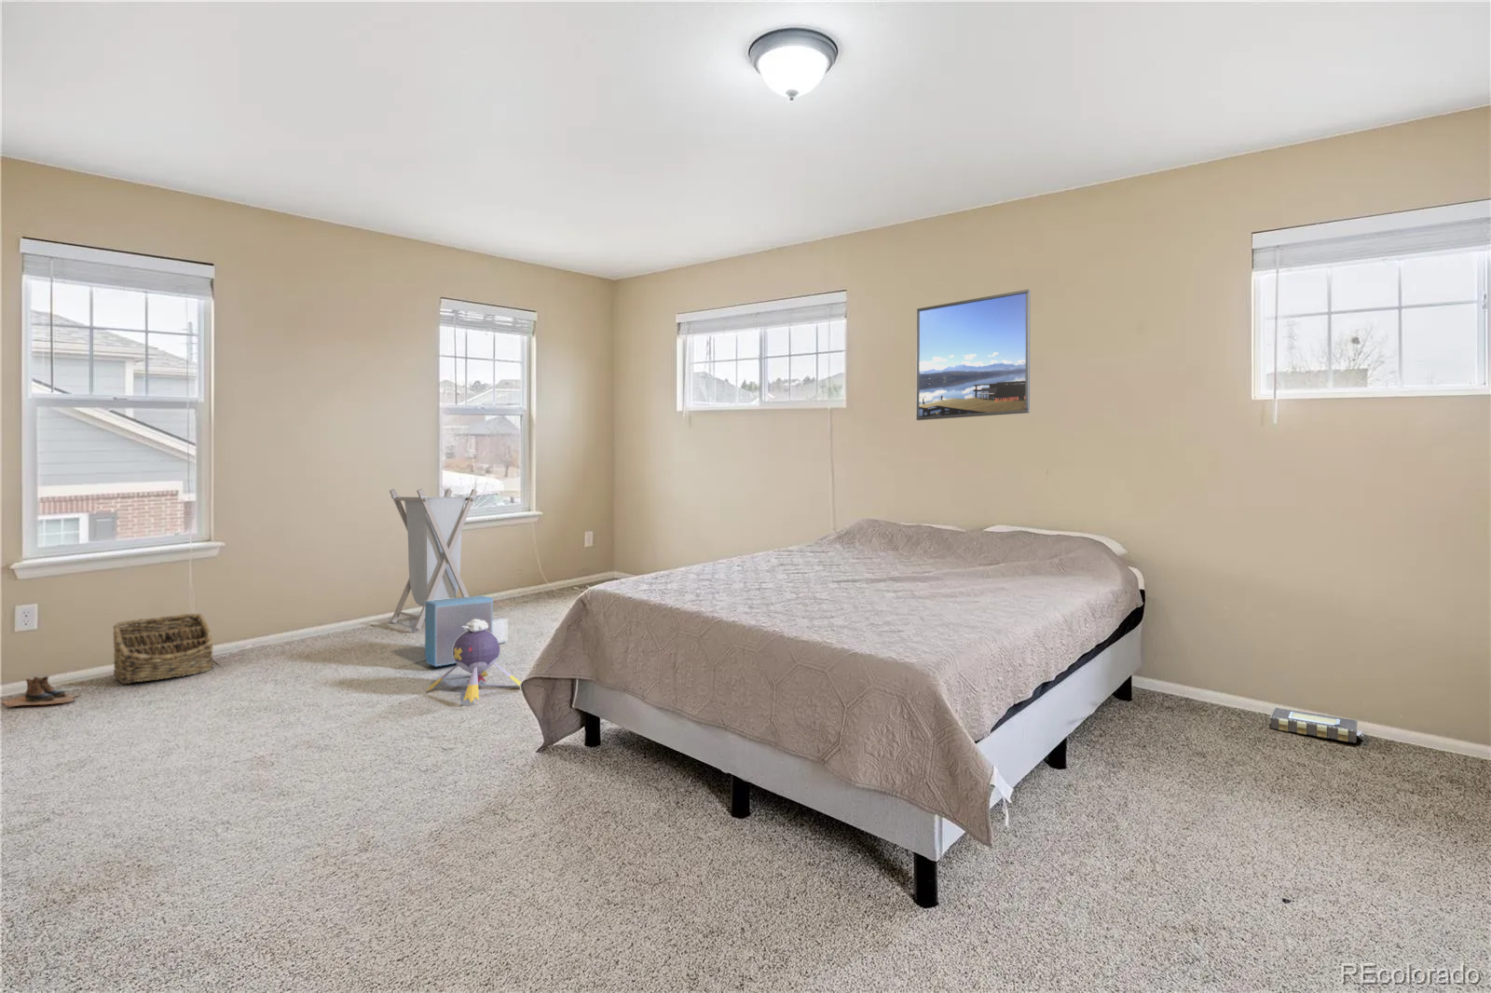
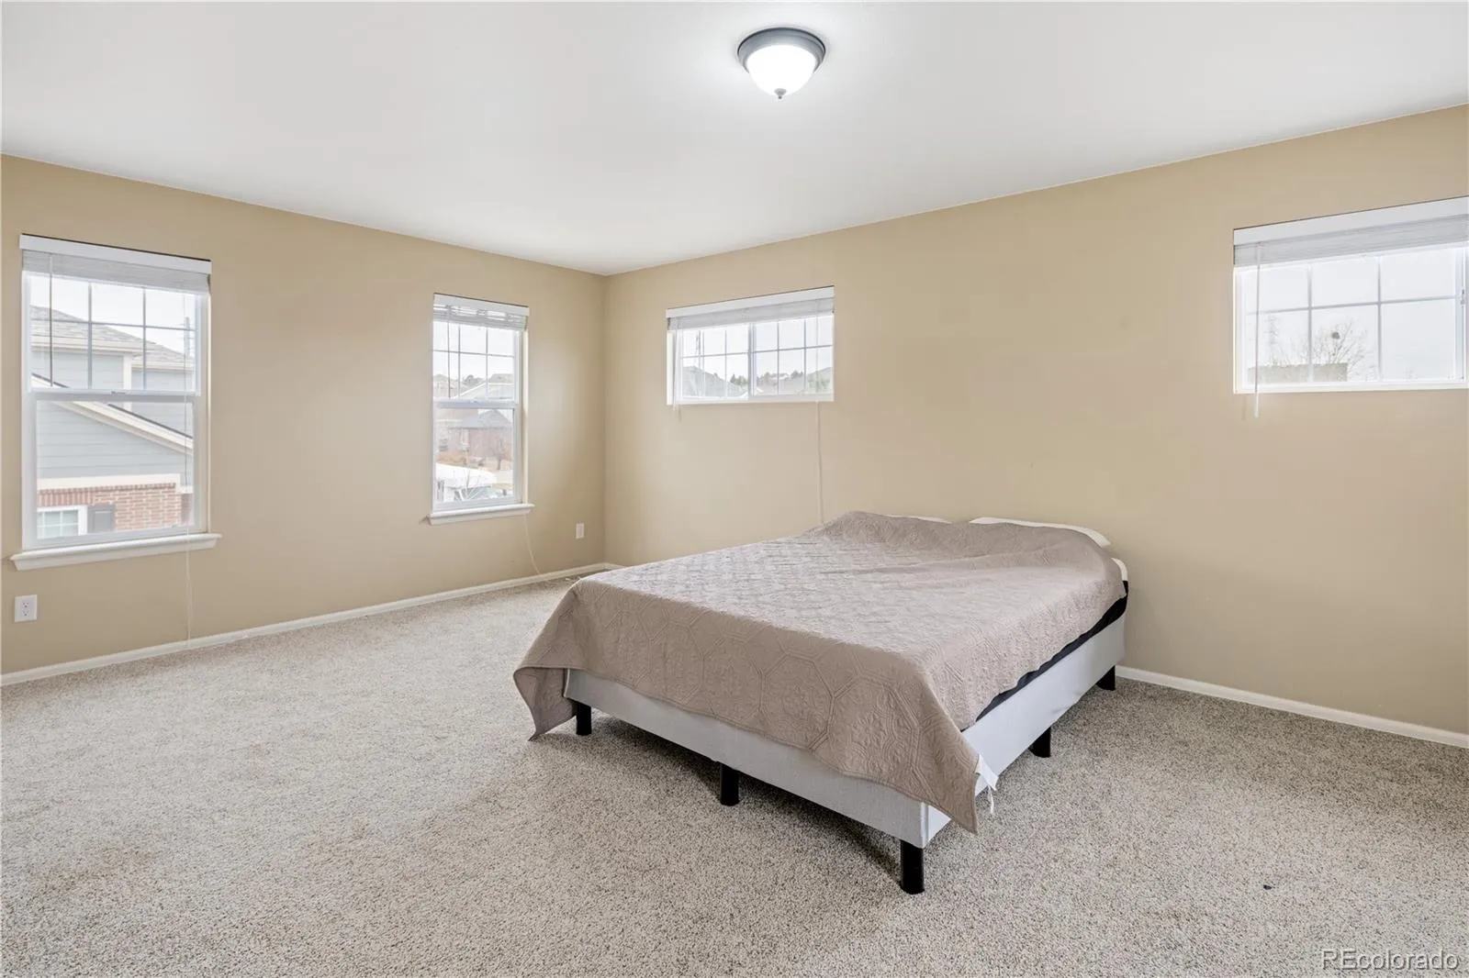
- laundry hamper [389,488,478,629]
- plush toy [426,618,522,704]
- book [1269,707,1365,744]
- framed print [915,289,1031,421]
- storage bin [423,594,509,667]
- boots [0,675,82,707]
- basket [112,613,214,685]
